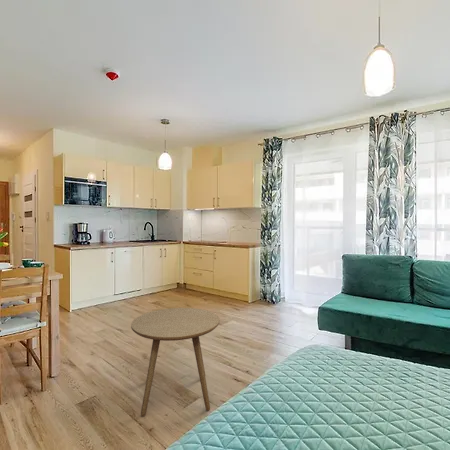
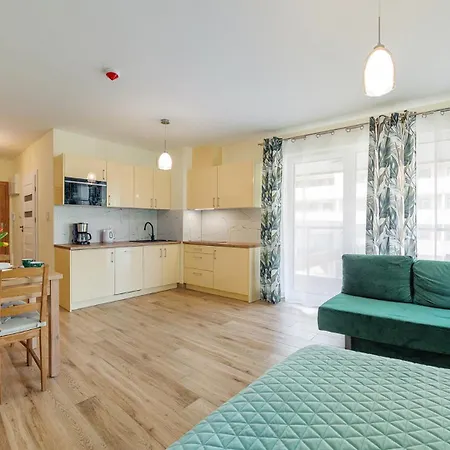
- side table [130,307,221,418]
